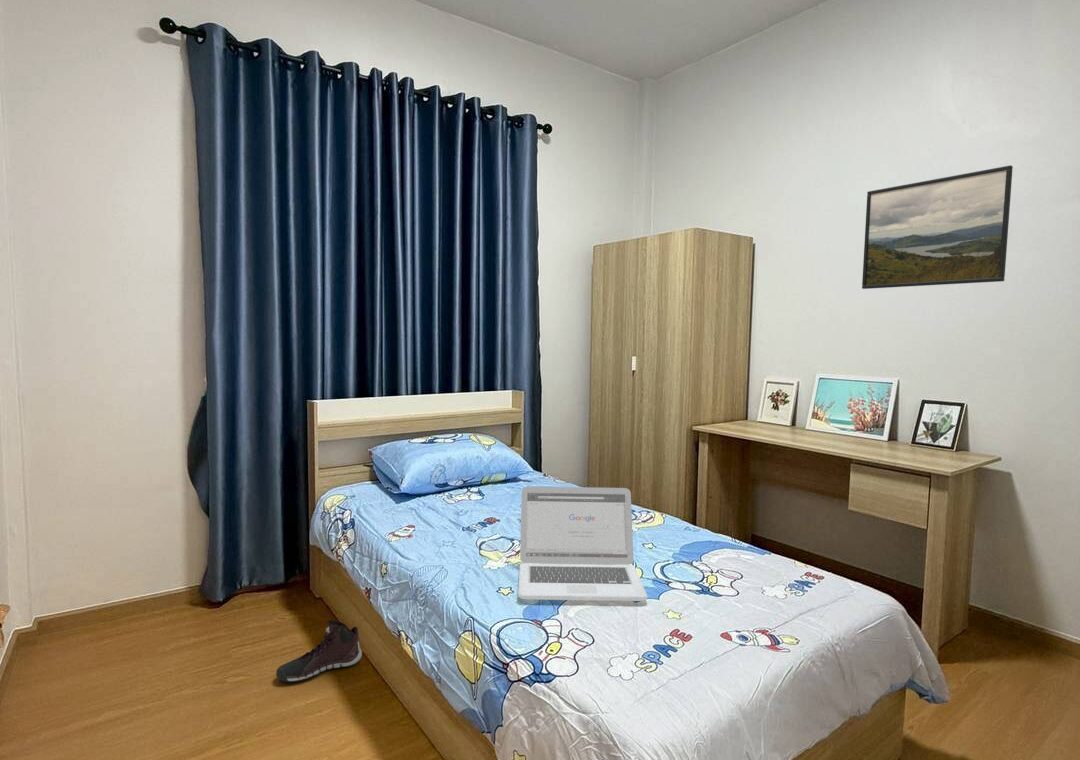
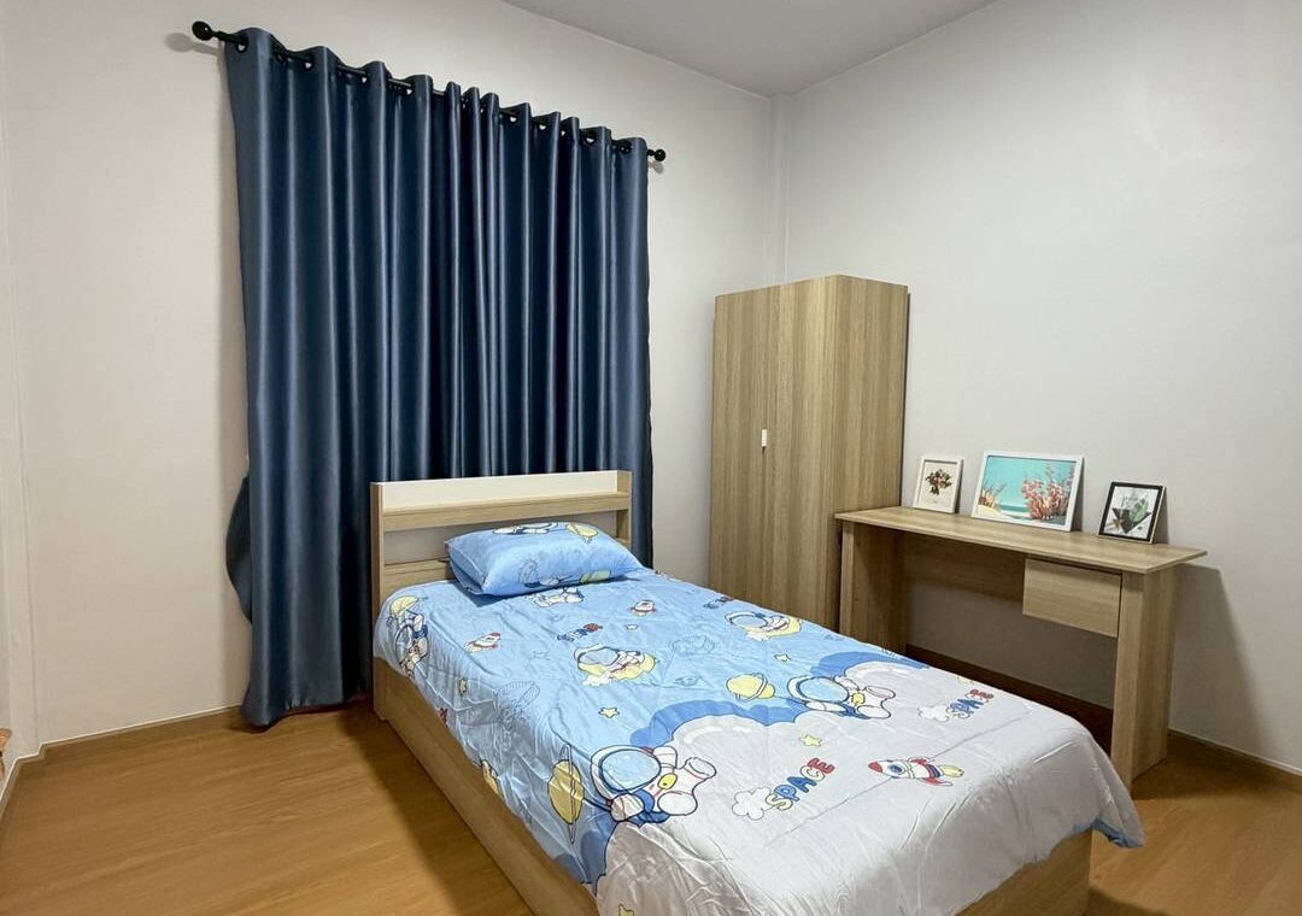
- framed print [861,165,1014,290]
- sneaker [275,619,363,683]
- laptop [517,485,648,602]
